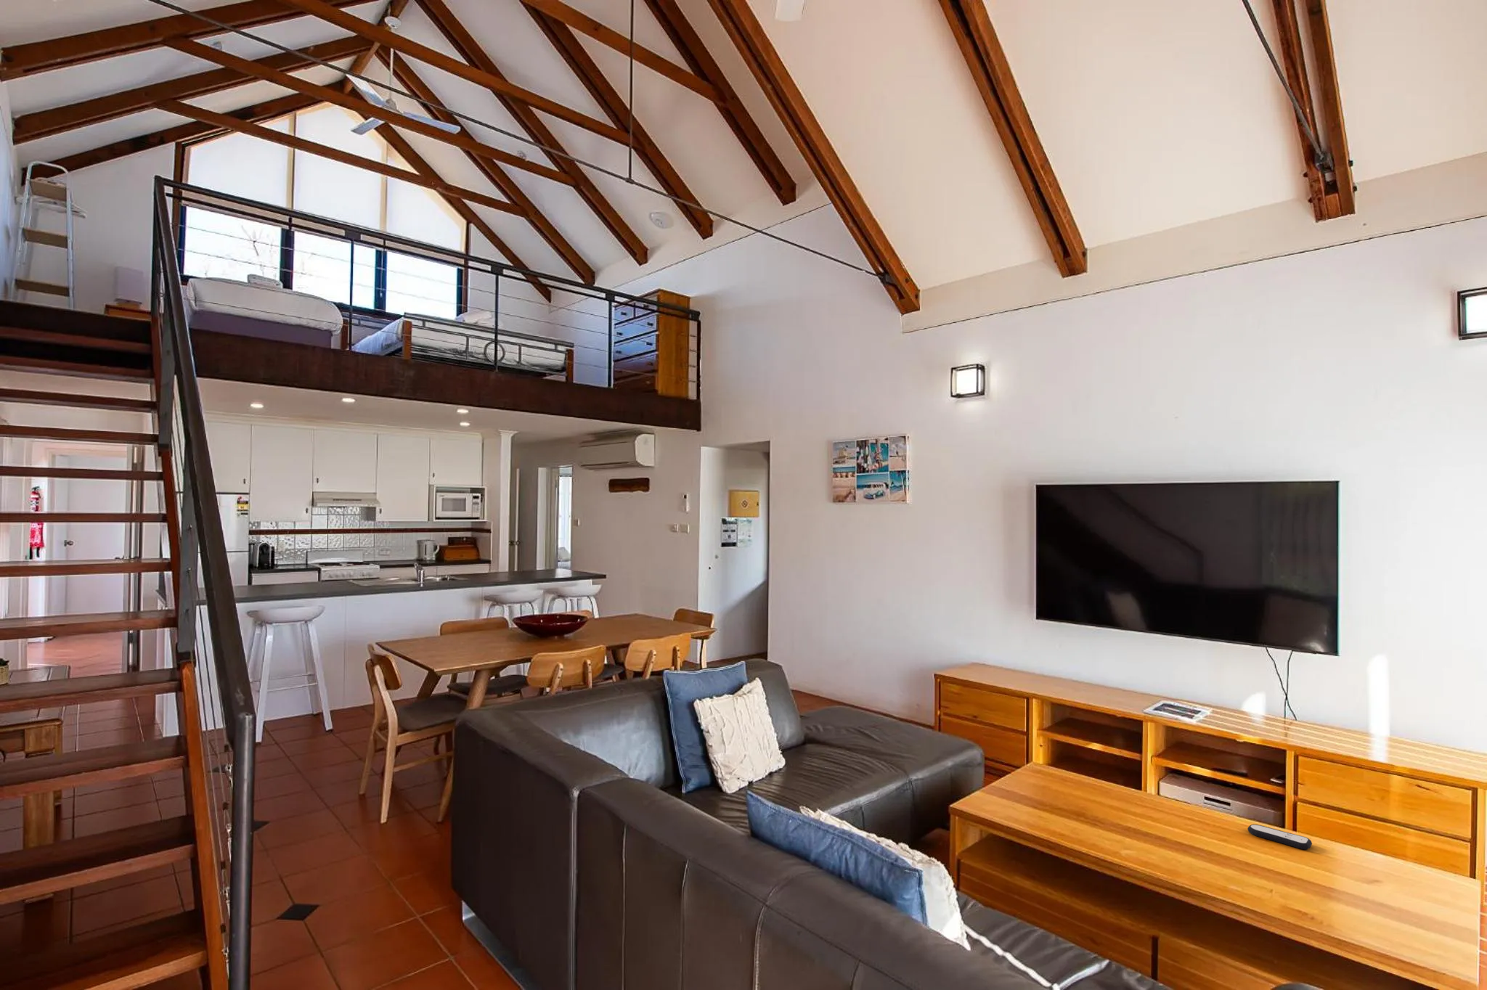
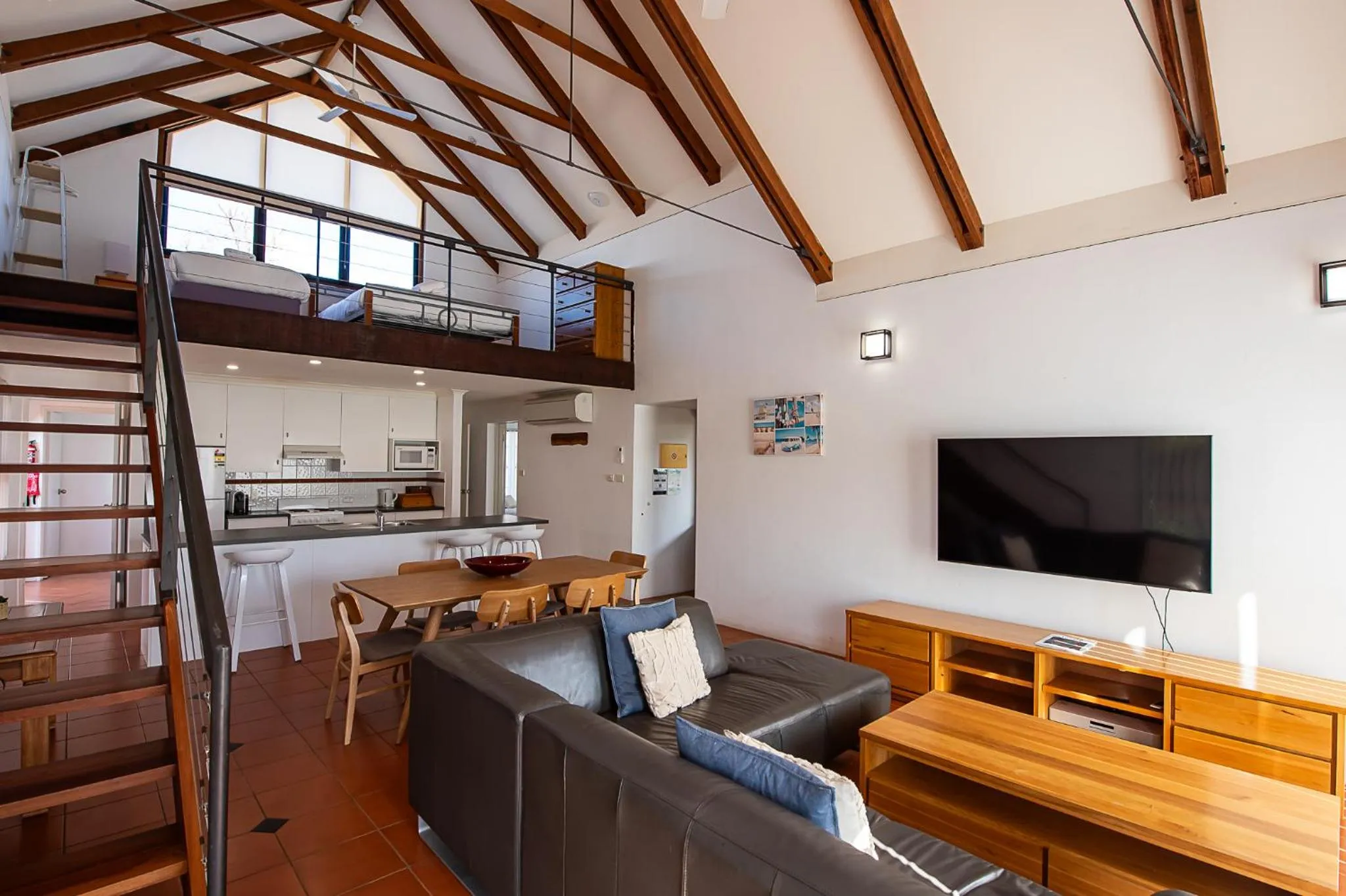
- remote control [1247,824,1312,850]
